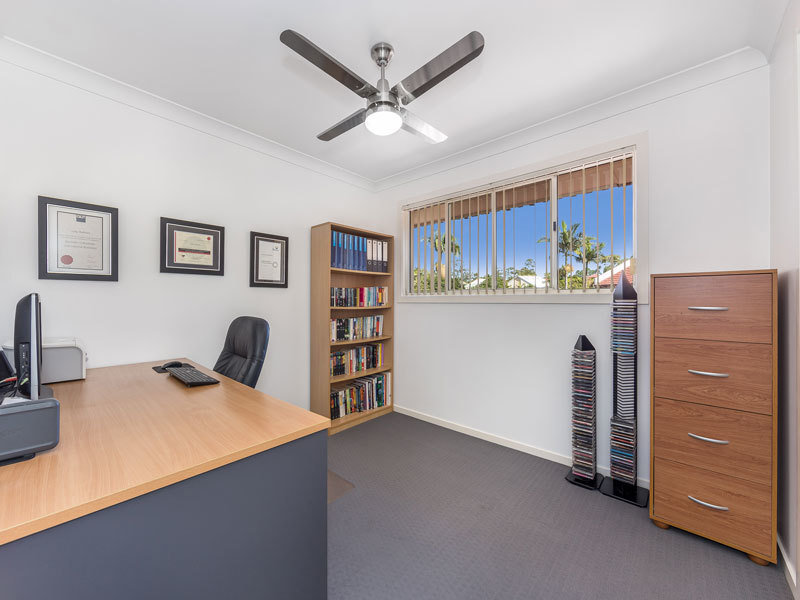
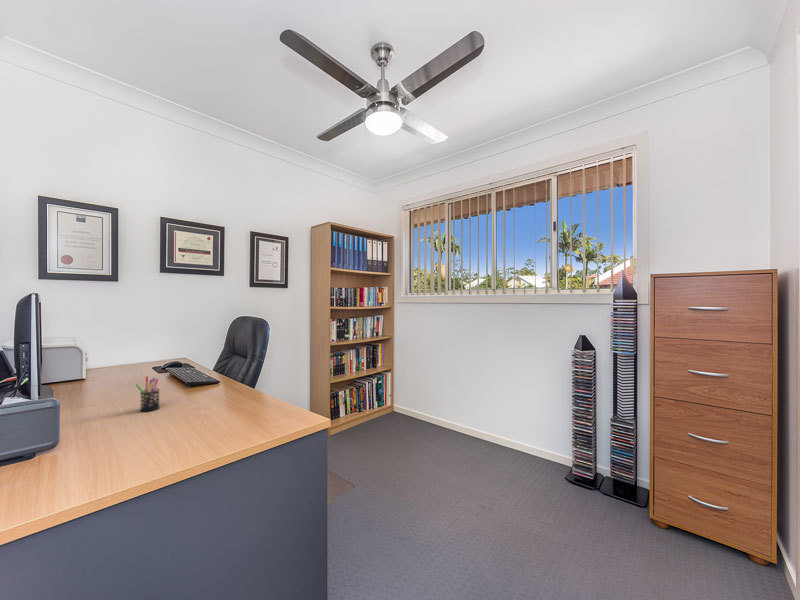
+ pen holder [134,375,161,412]
